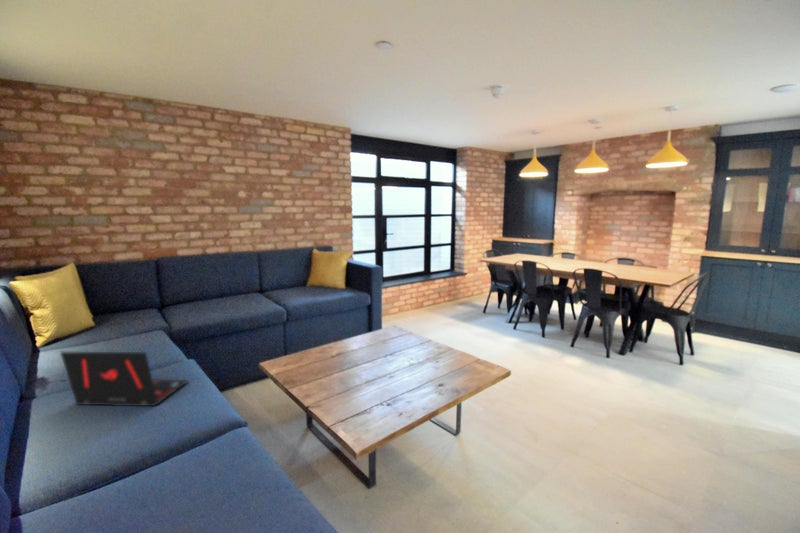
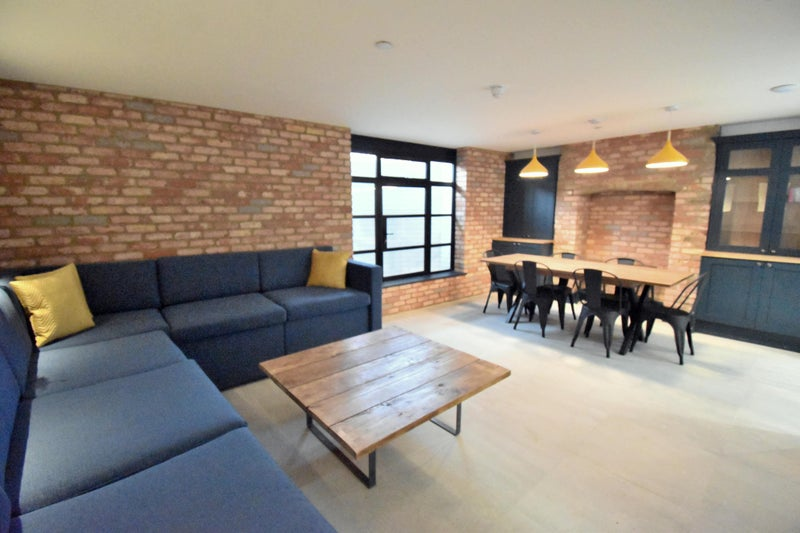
- laptop [59,351,190,407]
